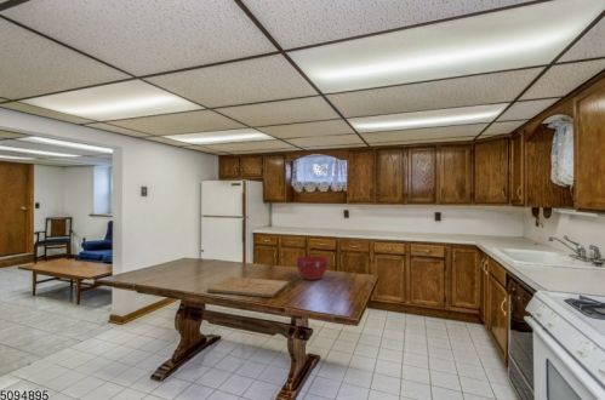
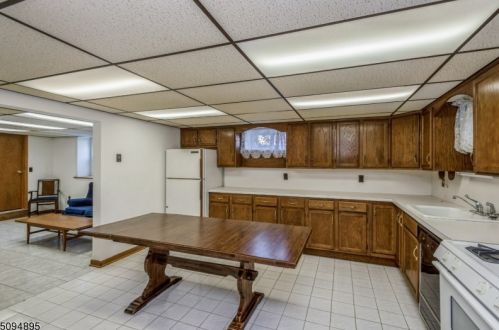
- cutting board [206,276,291,298]
- mixing bowl [293,256,331,281]
